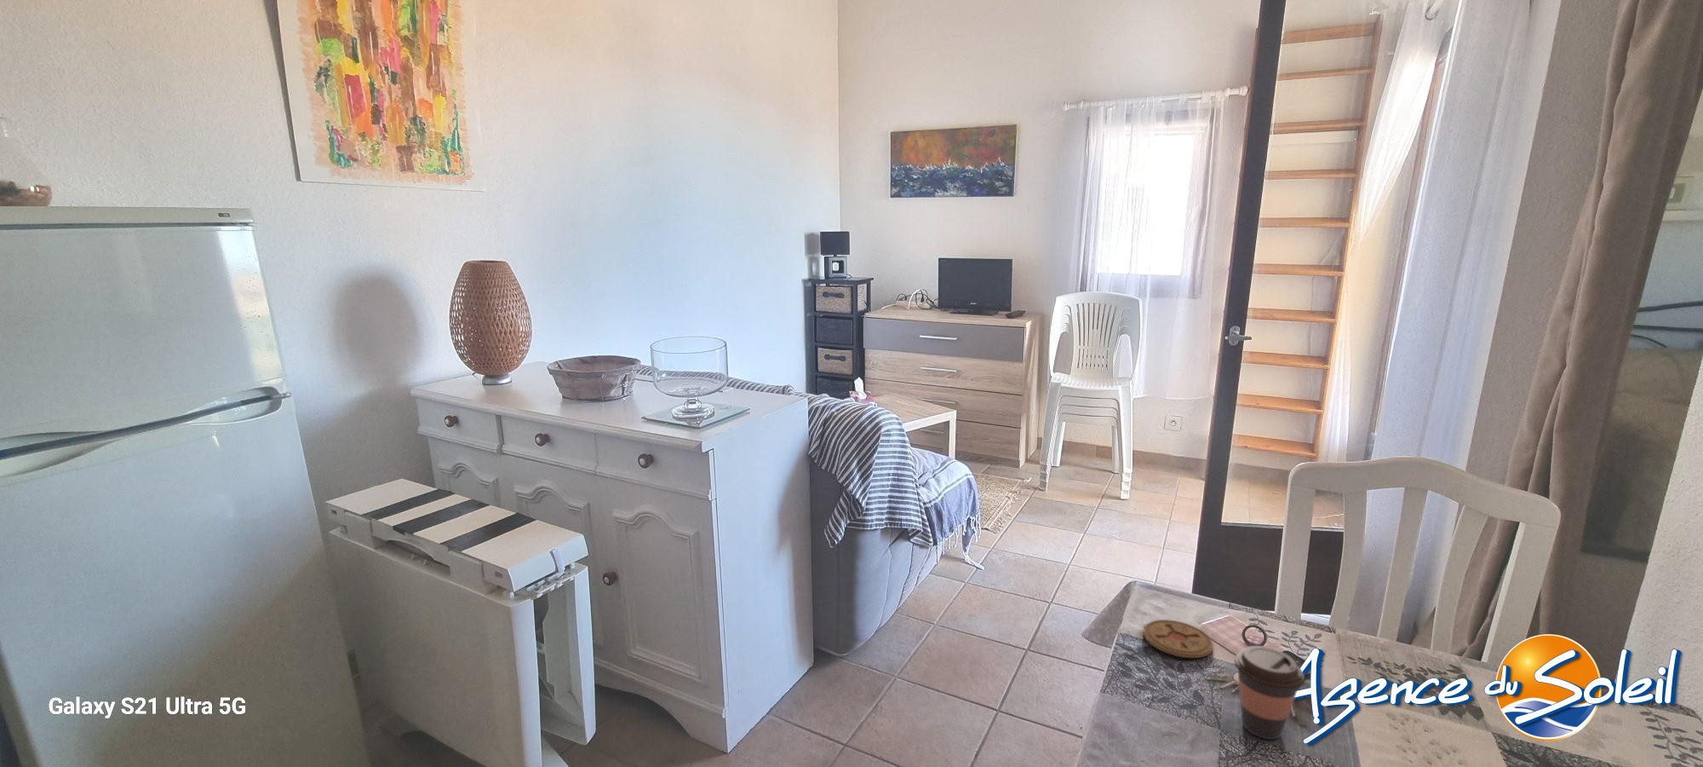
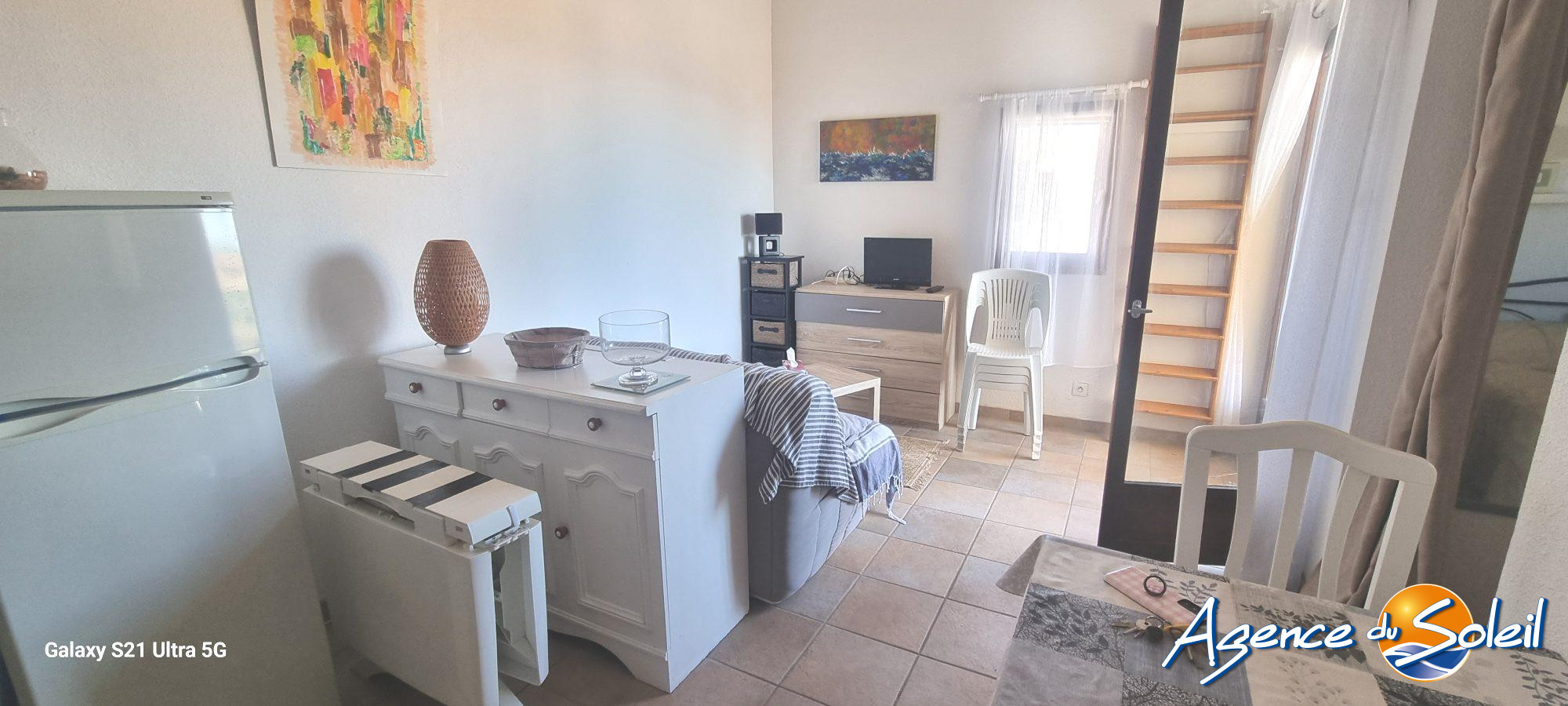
- coffee cup [1233,645,1305,741]
- coaster [1143,619,1214,658]
